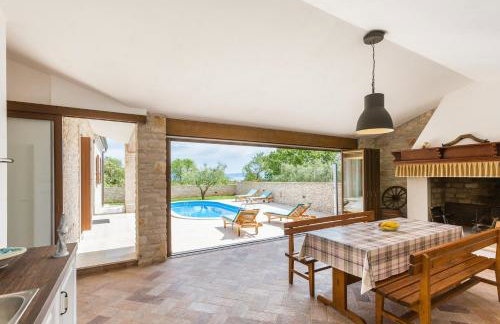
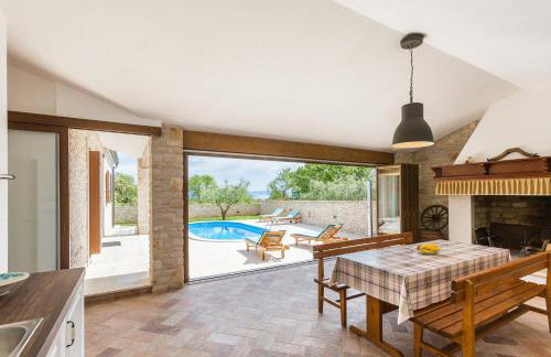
- utensil holder [52,212,70,259]
